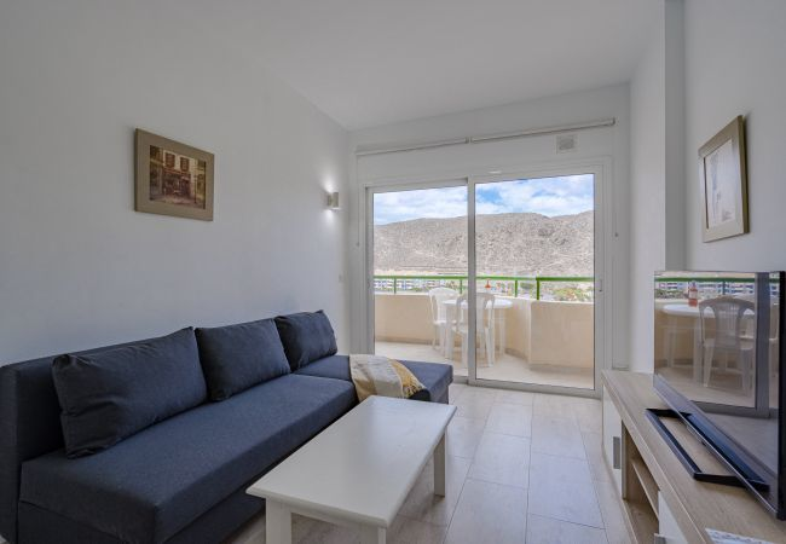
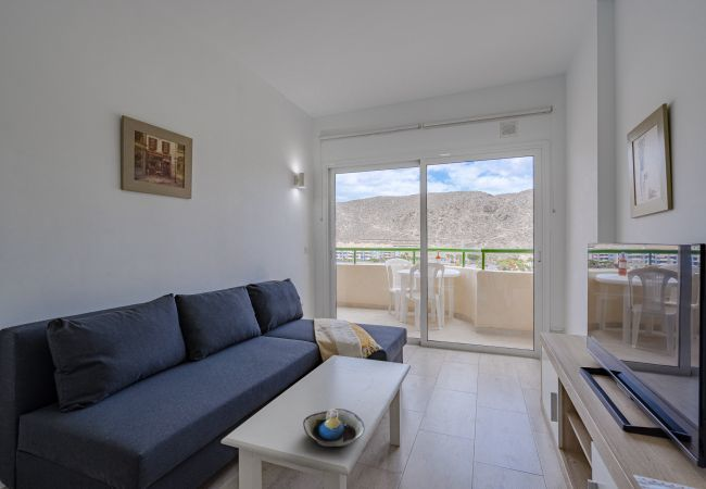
+ decorative bowl [302,408,366,448]
